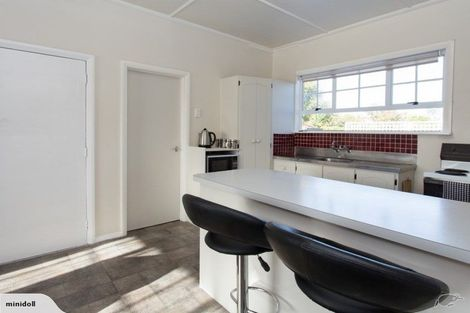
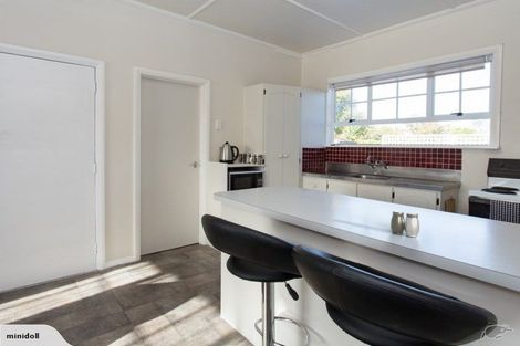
+ salt and pepper shaker [389,210,420,238]
